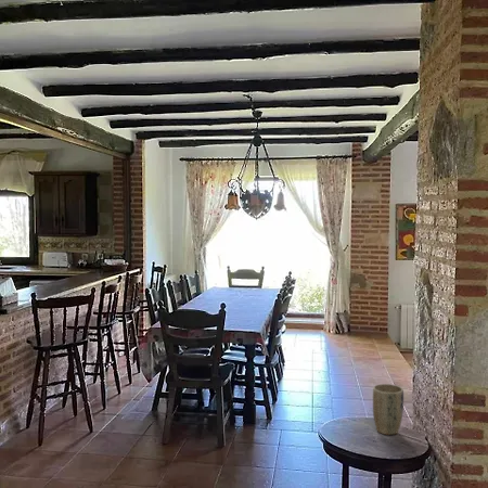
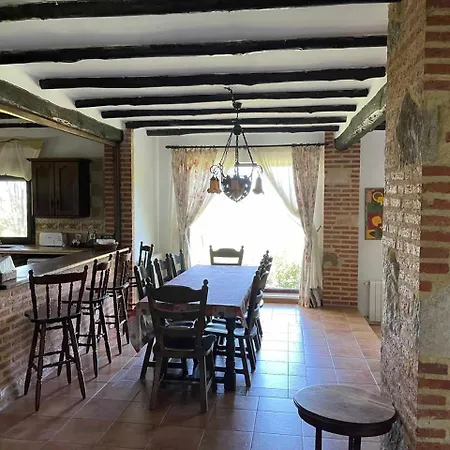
- plant pot [372,383,404,436]
